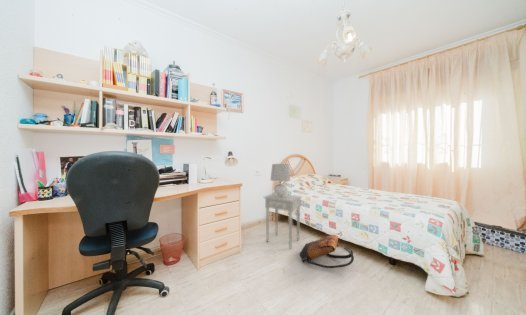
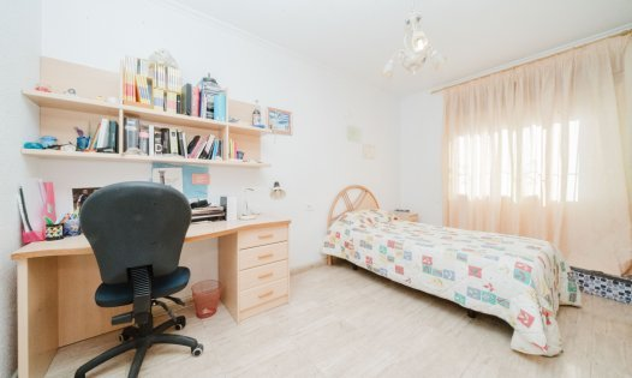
- backpack [299,234,355,269]
- table lamp [270,163,291,197]
- nightstand [262,192,303,250]
